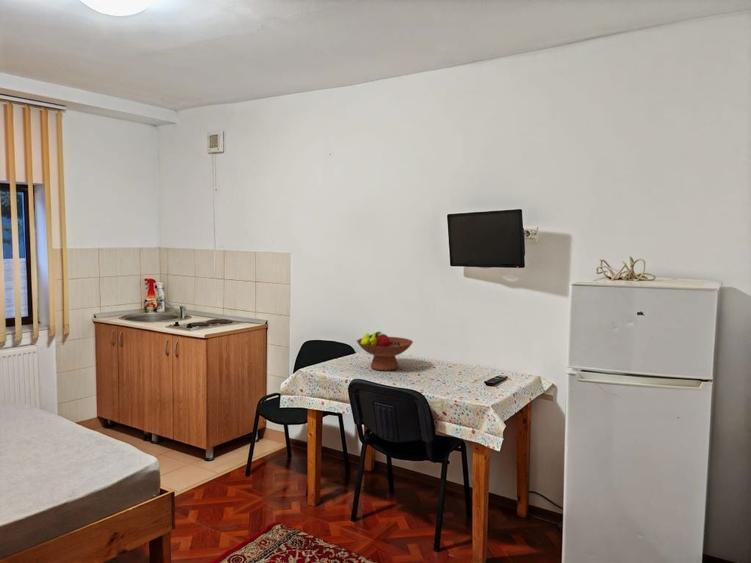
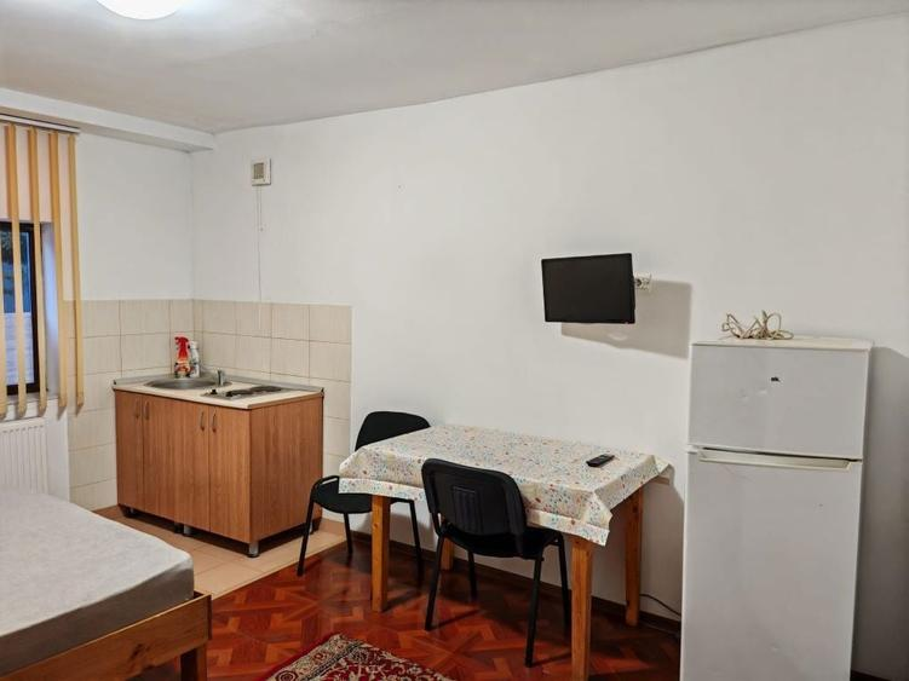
- fruit bowl [356,330,414,372]
